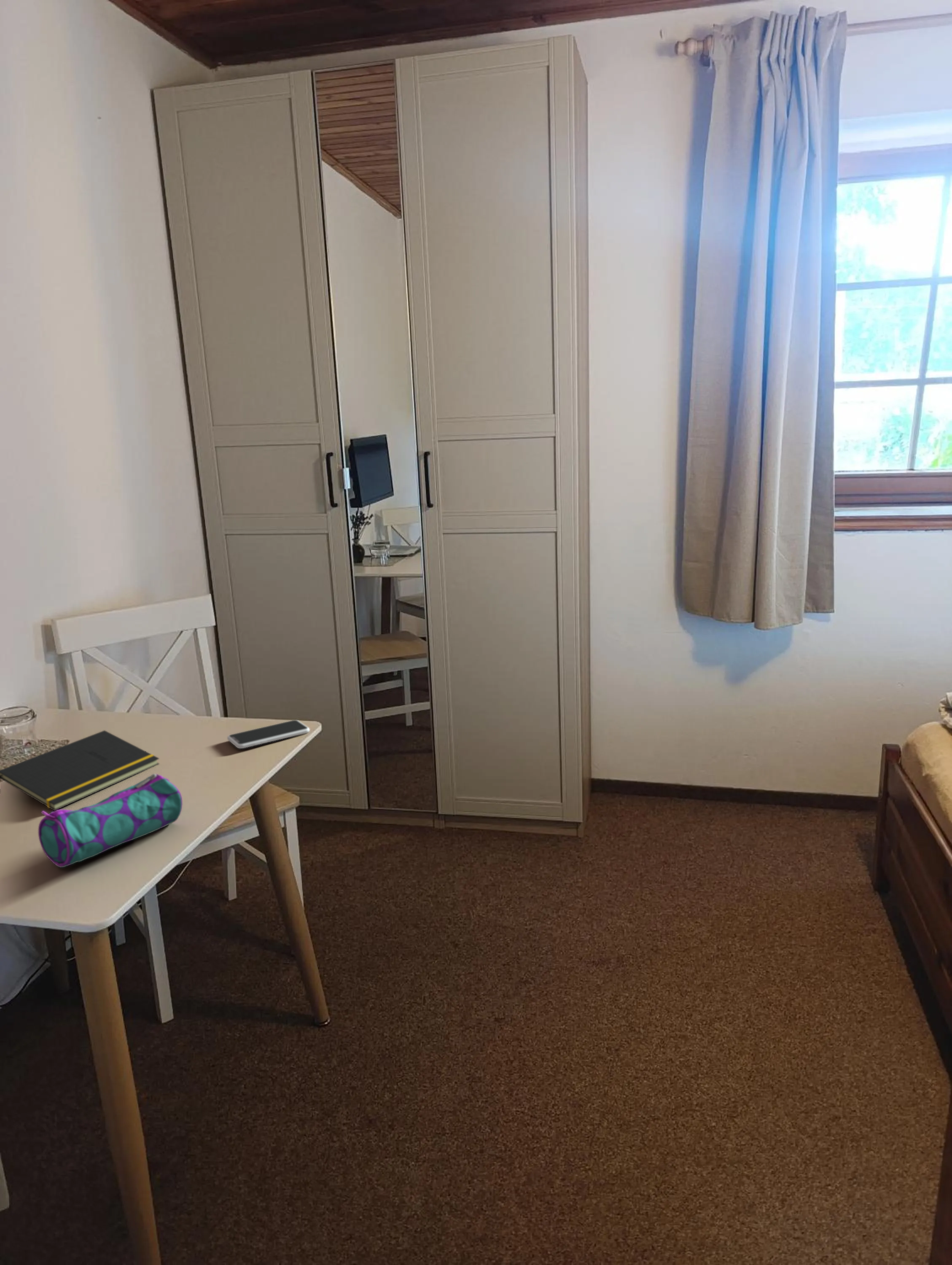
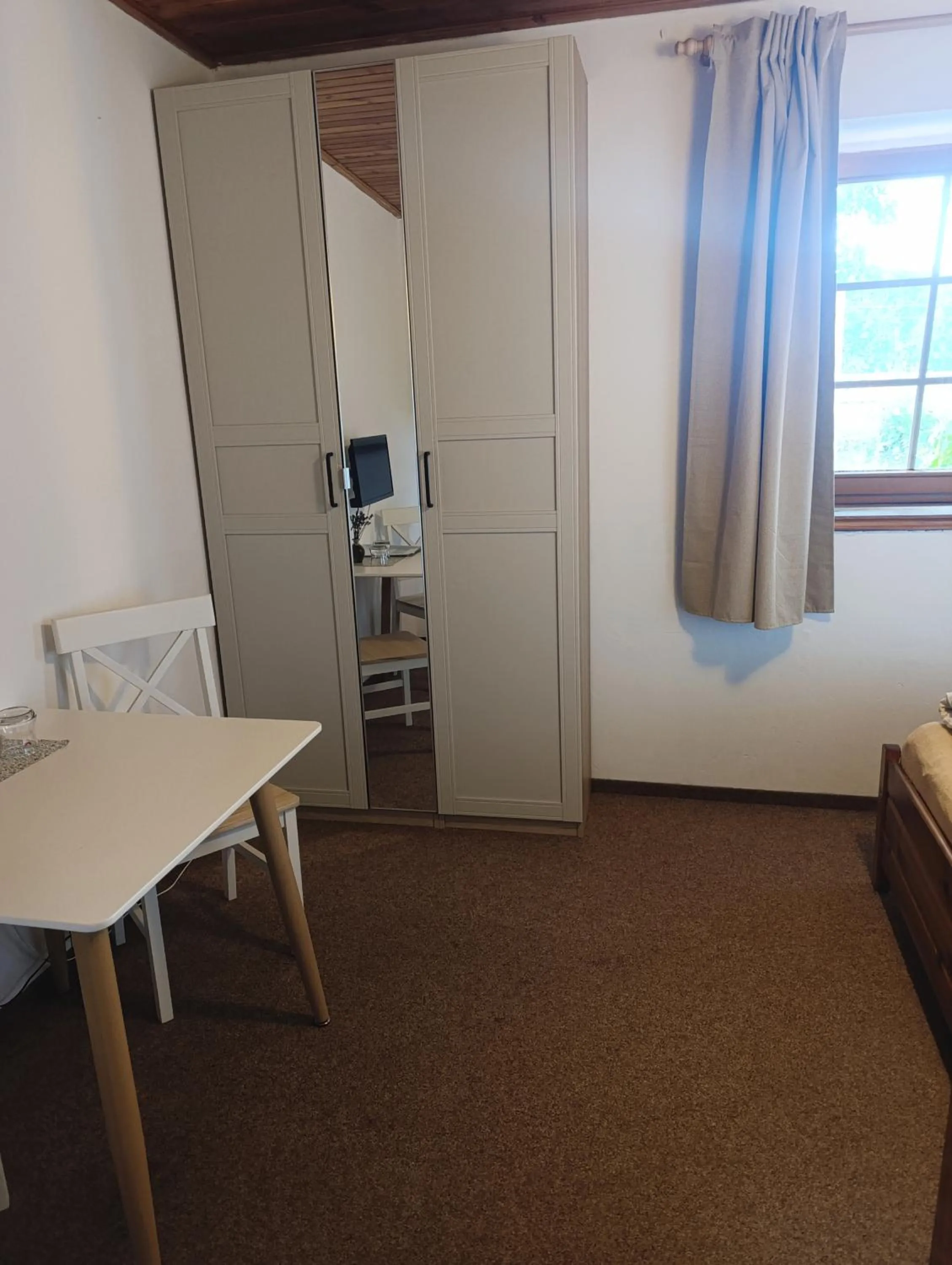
- pencil case [38,773,183,868]
- notepad [0,730,159,811]
- smartphone [227,720,310,749]
